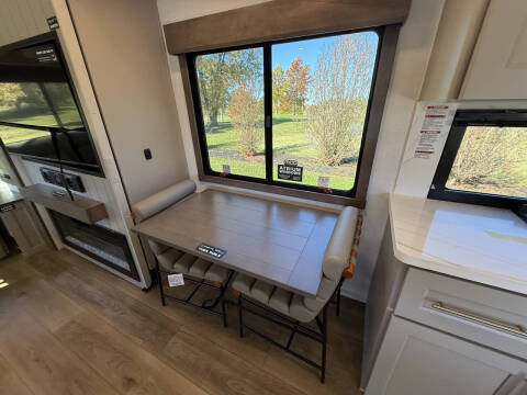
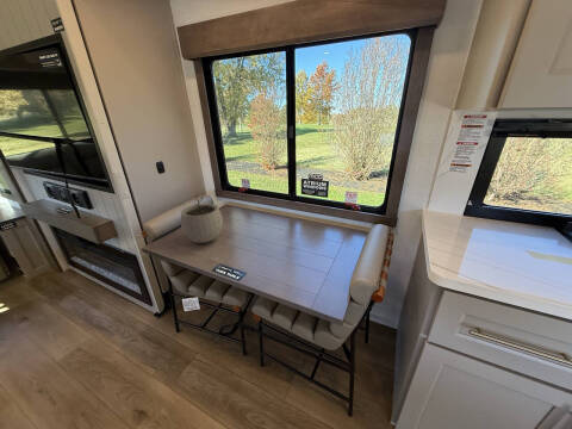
+ plant pot [180,194,224,244]
